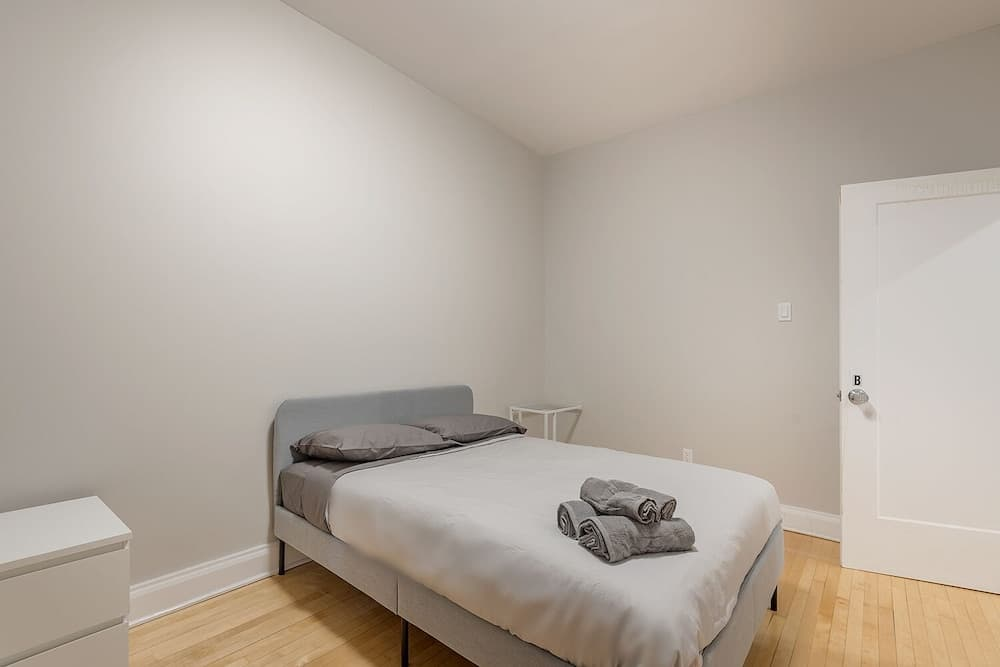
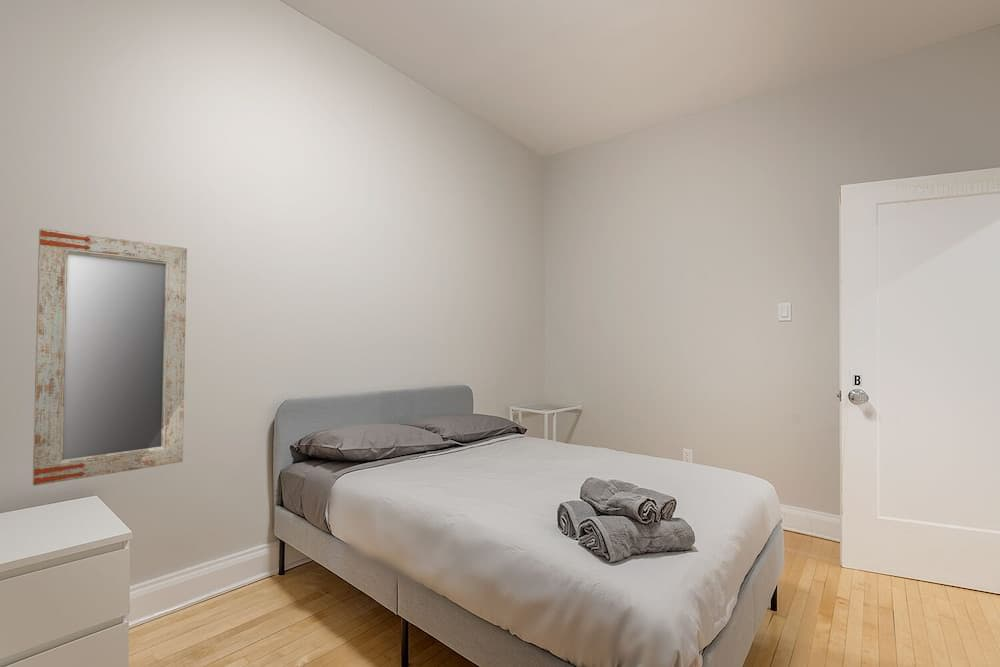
+ home mirror [32,228,188,487]
